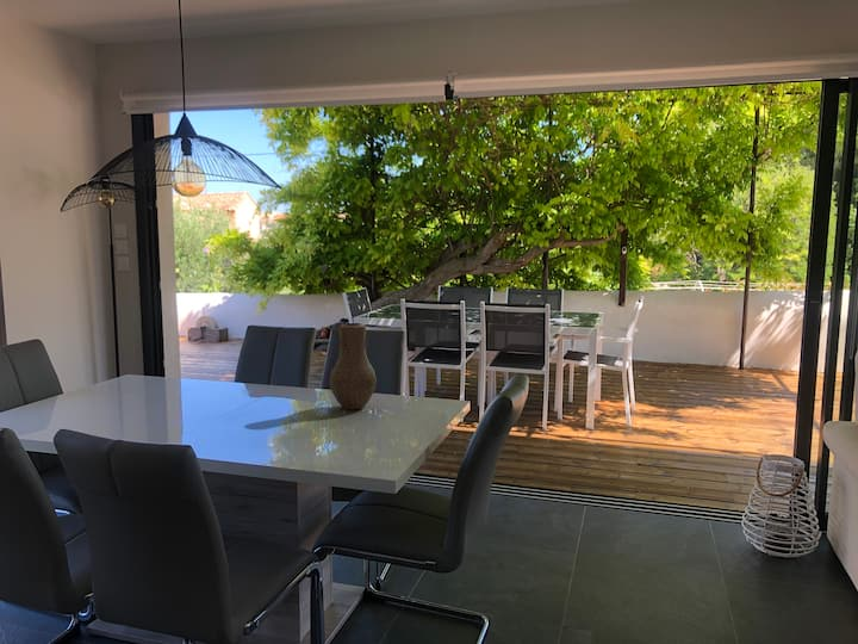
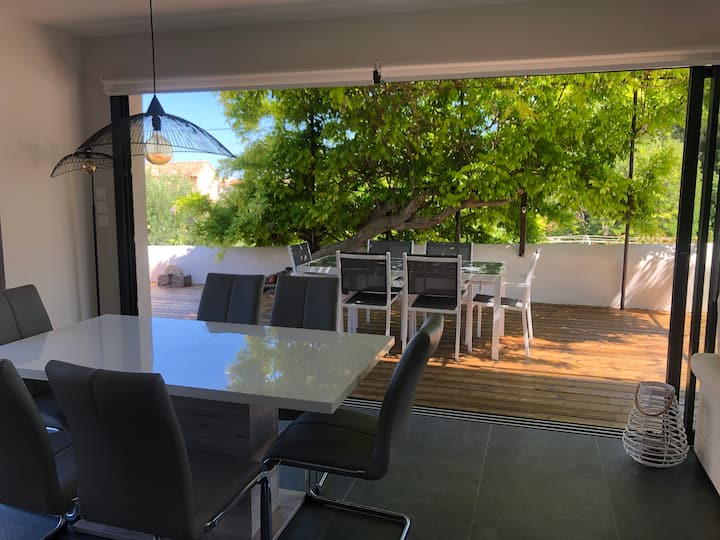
- vase [328,322,378,411]
